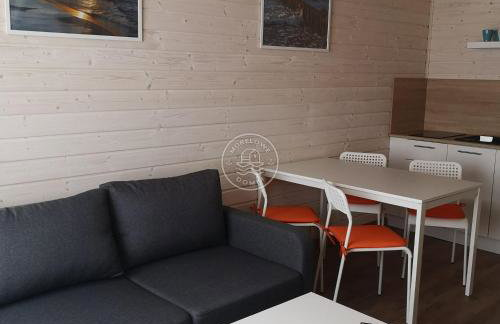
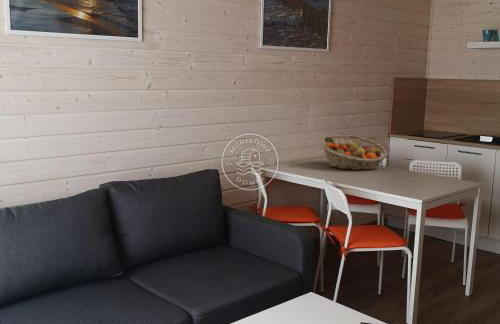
+ fruit basket [320,135,389,171]
